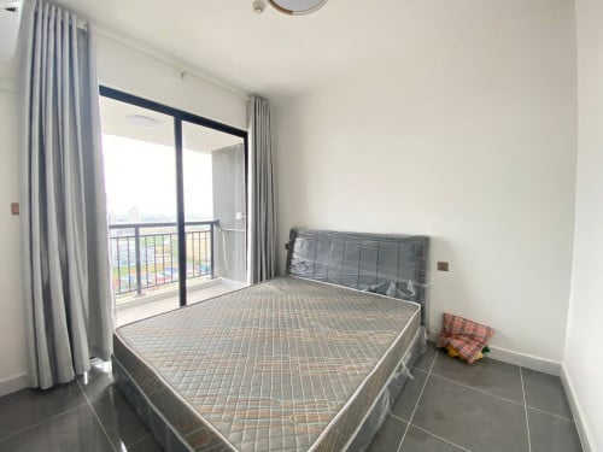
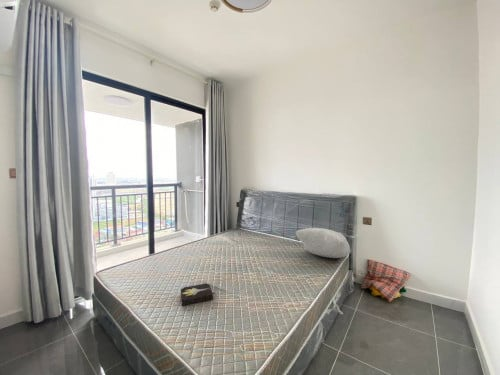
+ pillow [295,227,351,259]
+ hardback book [179,282,216,307]
